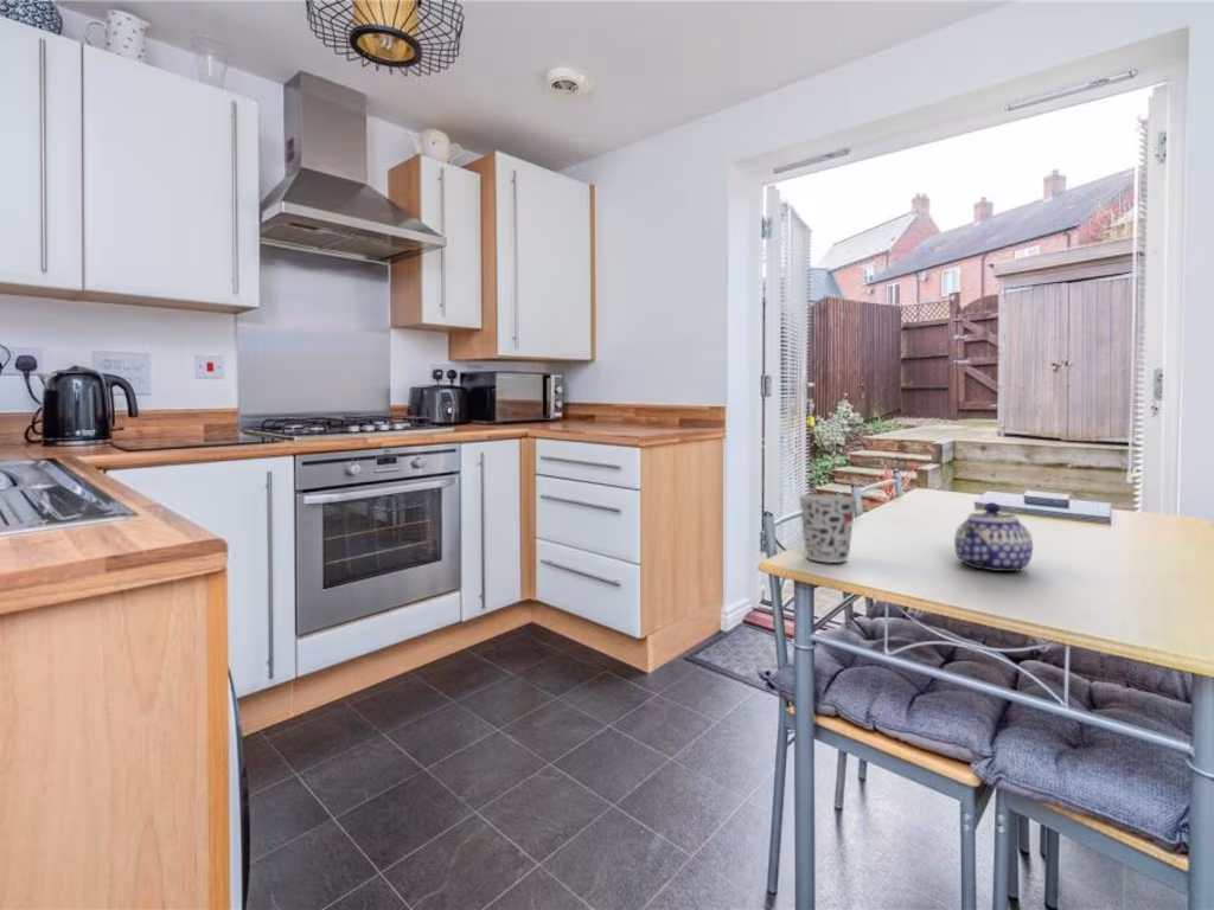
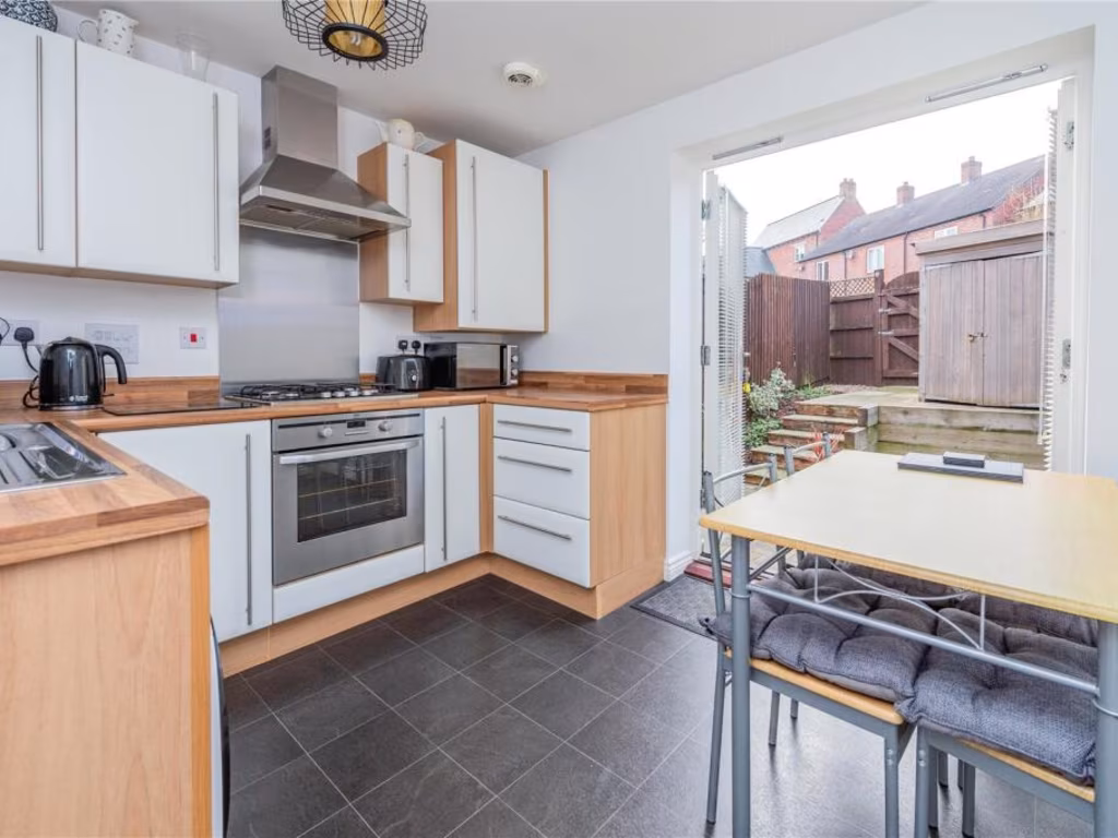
- teapot [953,501,1034,572]
- cup [798,494,858,564]
